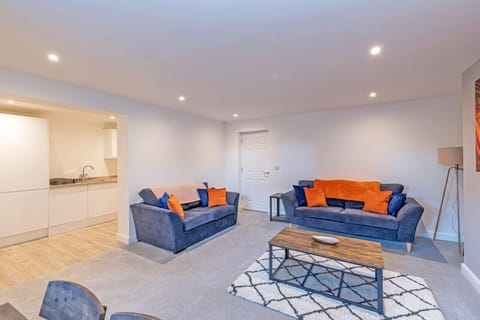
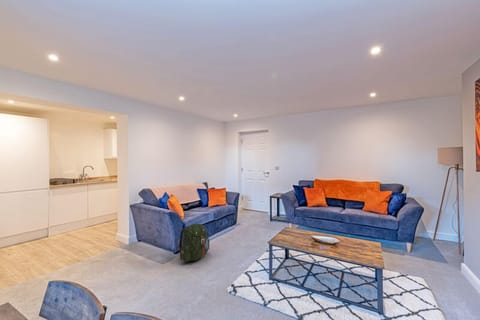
+ backpack [177,223,211,262]
